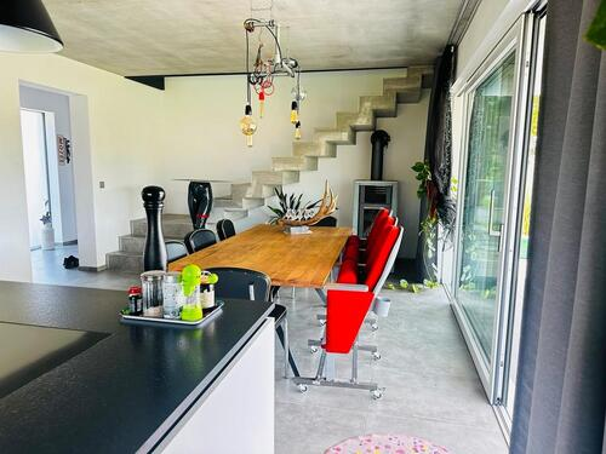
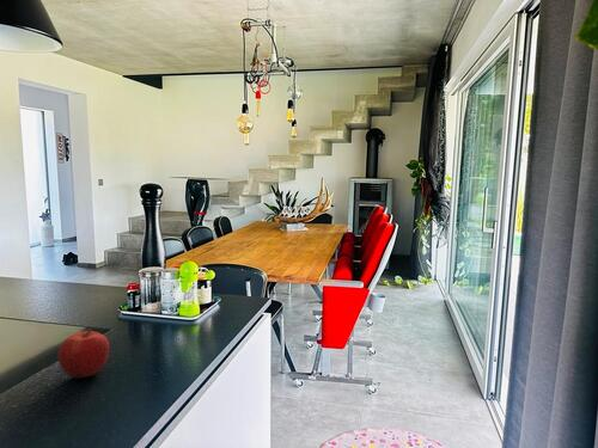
+ fruit [57,327,110,379]
